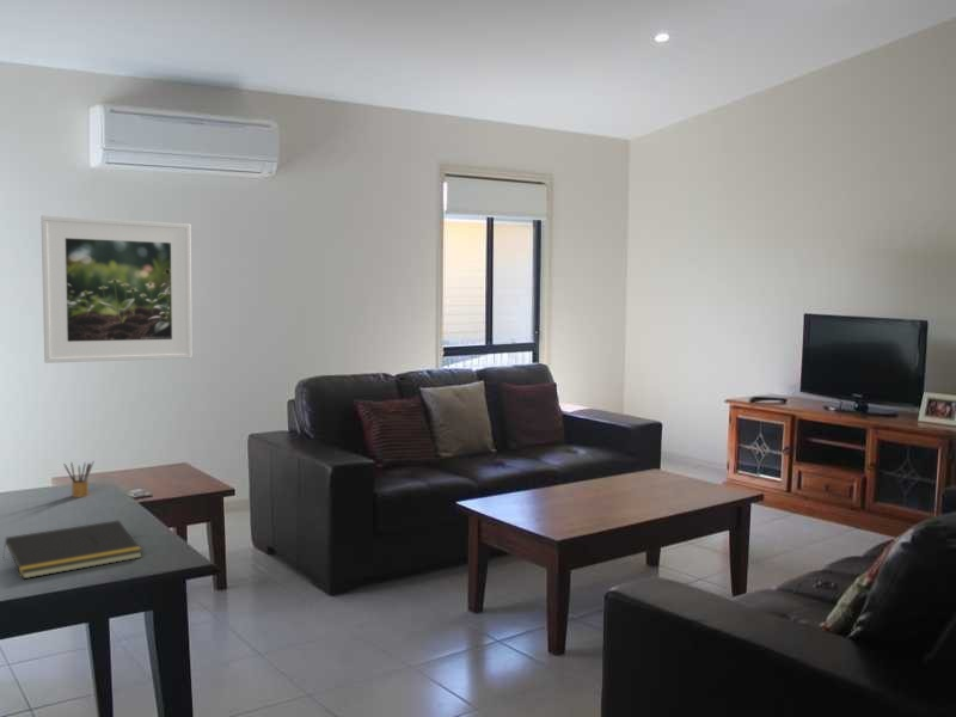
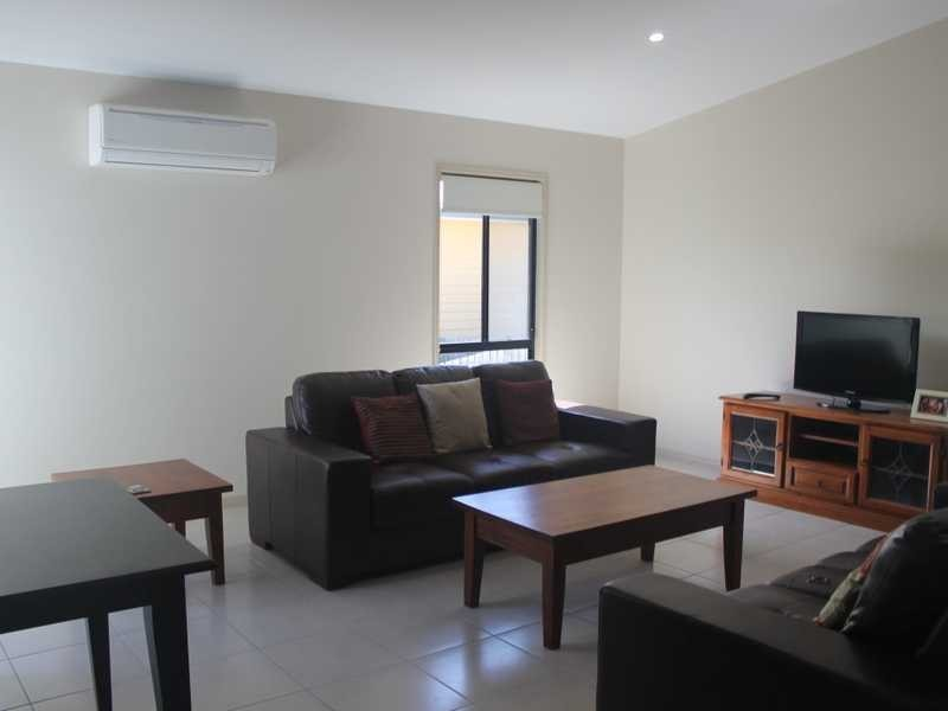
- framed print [39,215,194,364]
- pencil box [63,459,96,498]
- notepad [1,519,143,580]
